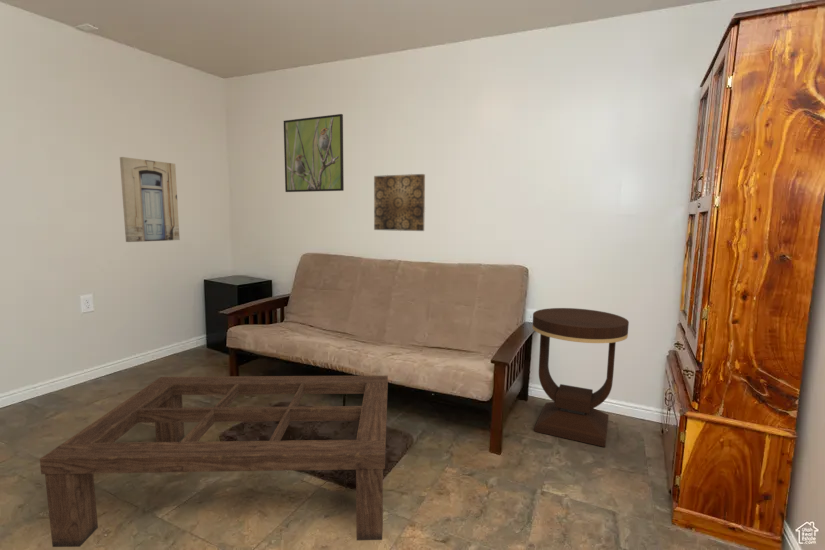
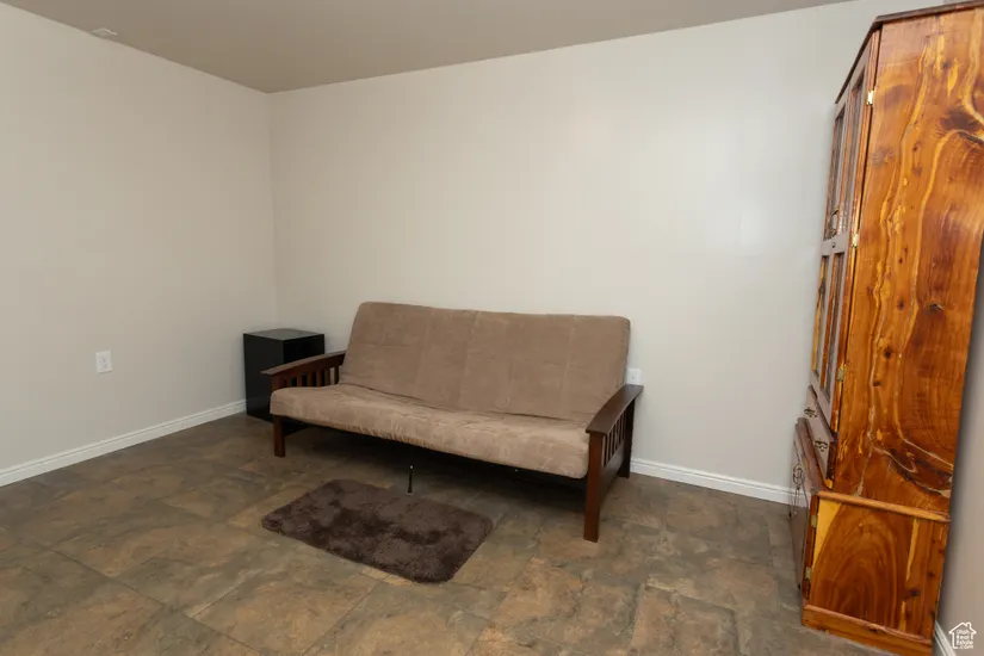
- wall art [119,156,181,243]
- coffee table [39,375,389,548]
- wall art [373,173,426,232]
- side table [531,307,630,448]
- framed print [283,113,345,193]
